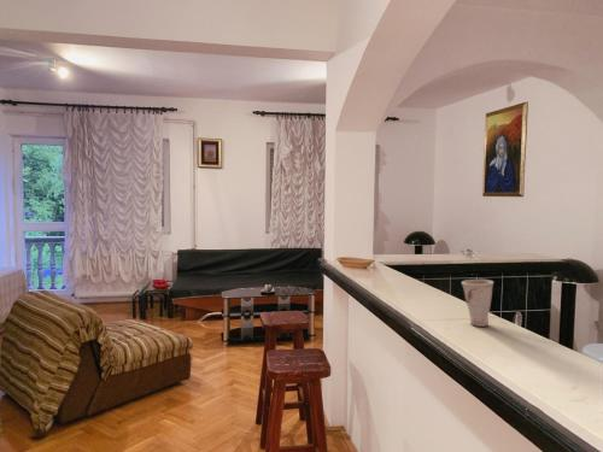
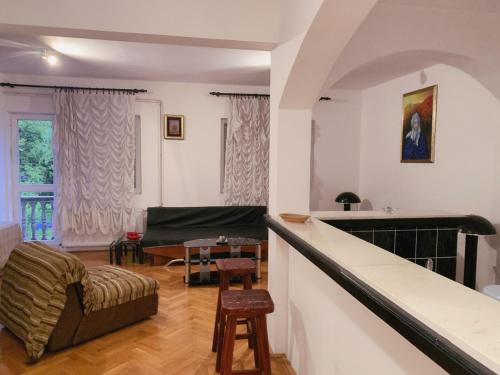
- cup [461,278,494,328]
